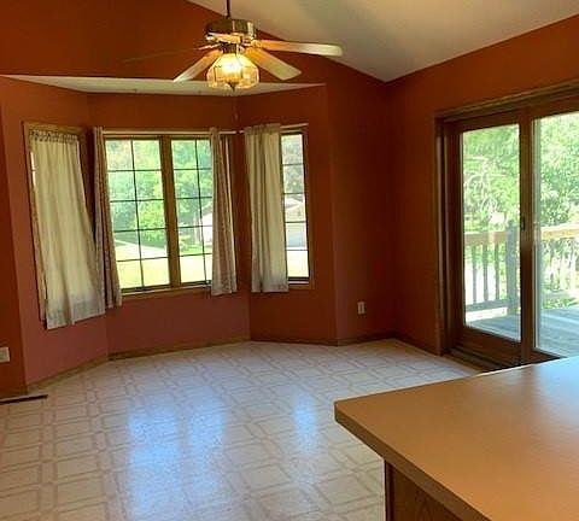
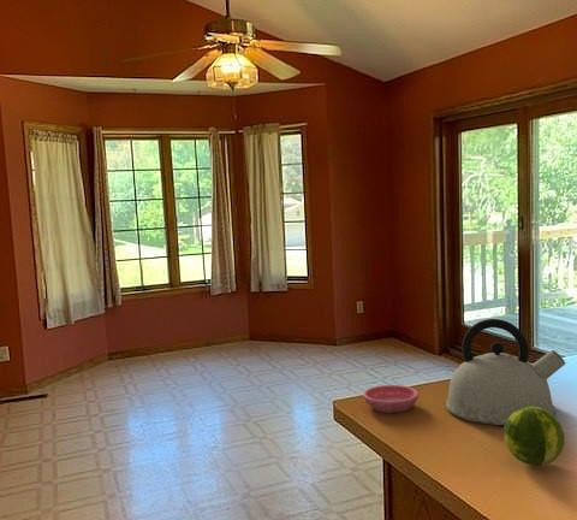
+ kettle [445,318,566,426]
+ saucer [362,384,420,414]
+ fruit [502,407,566,467]
